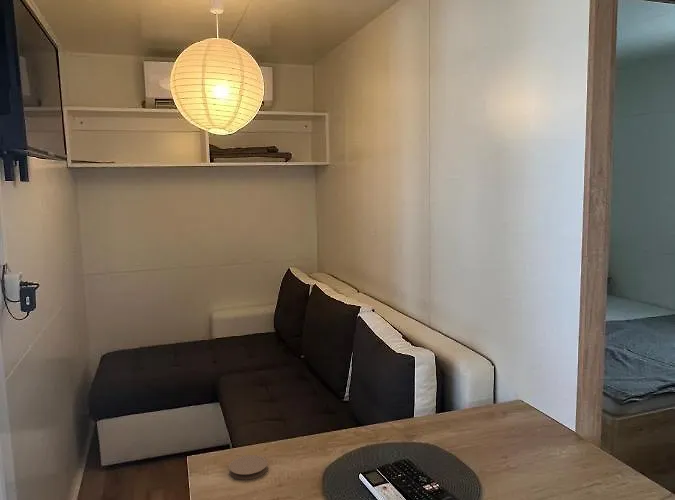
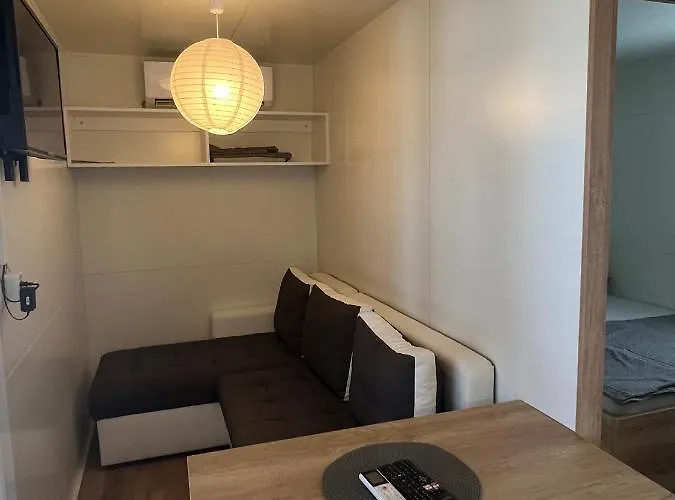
- coaster [228,454,269,481]
